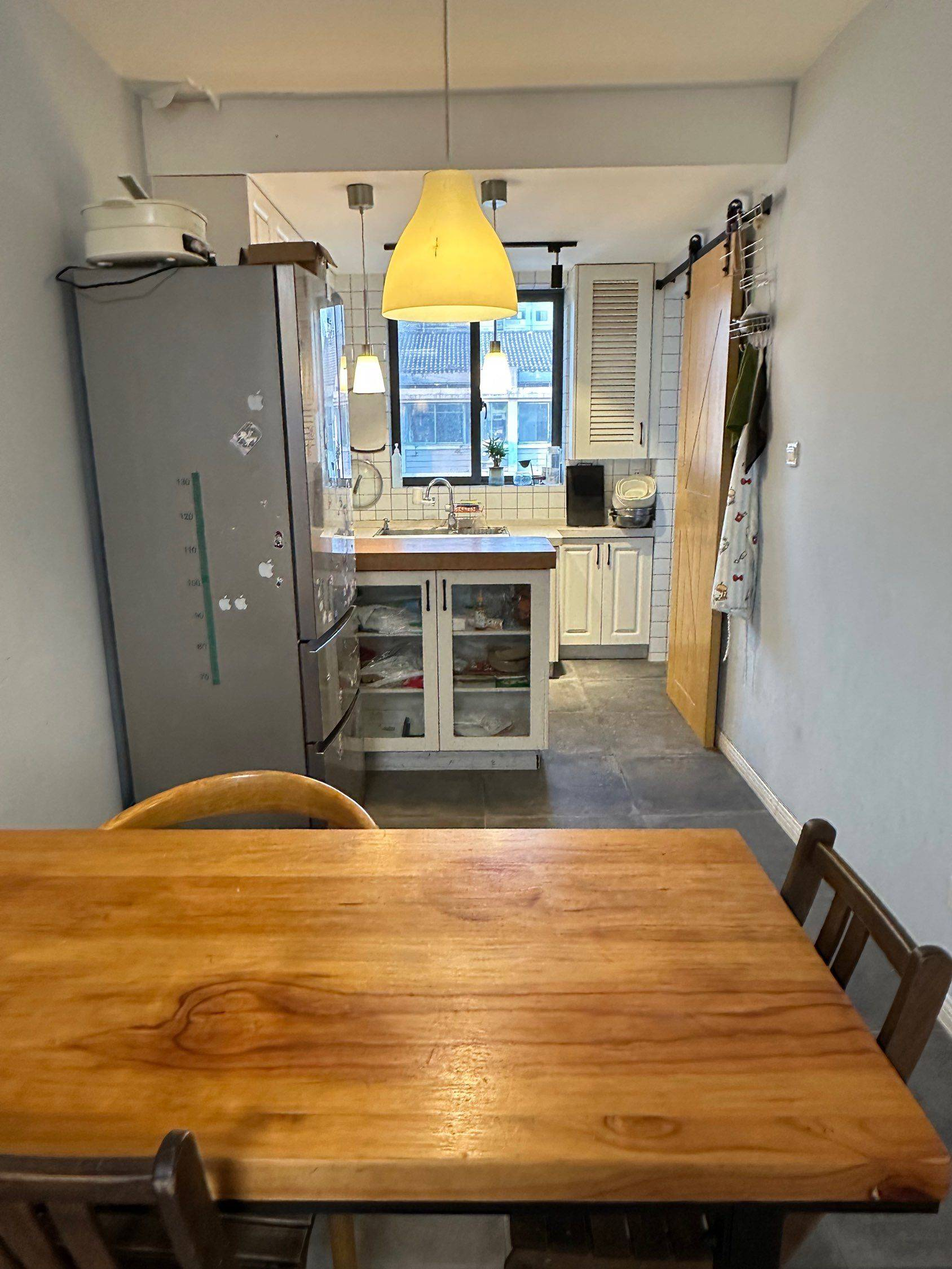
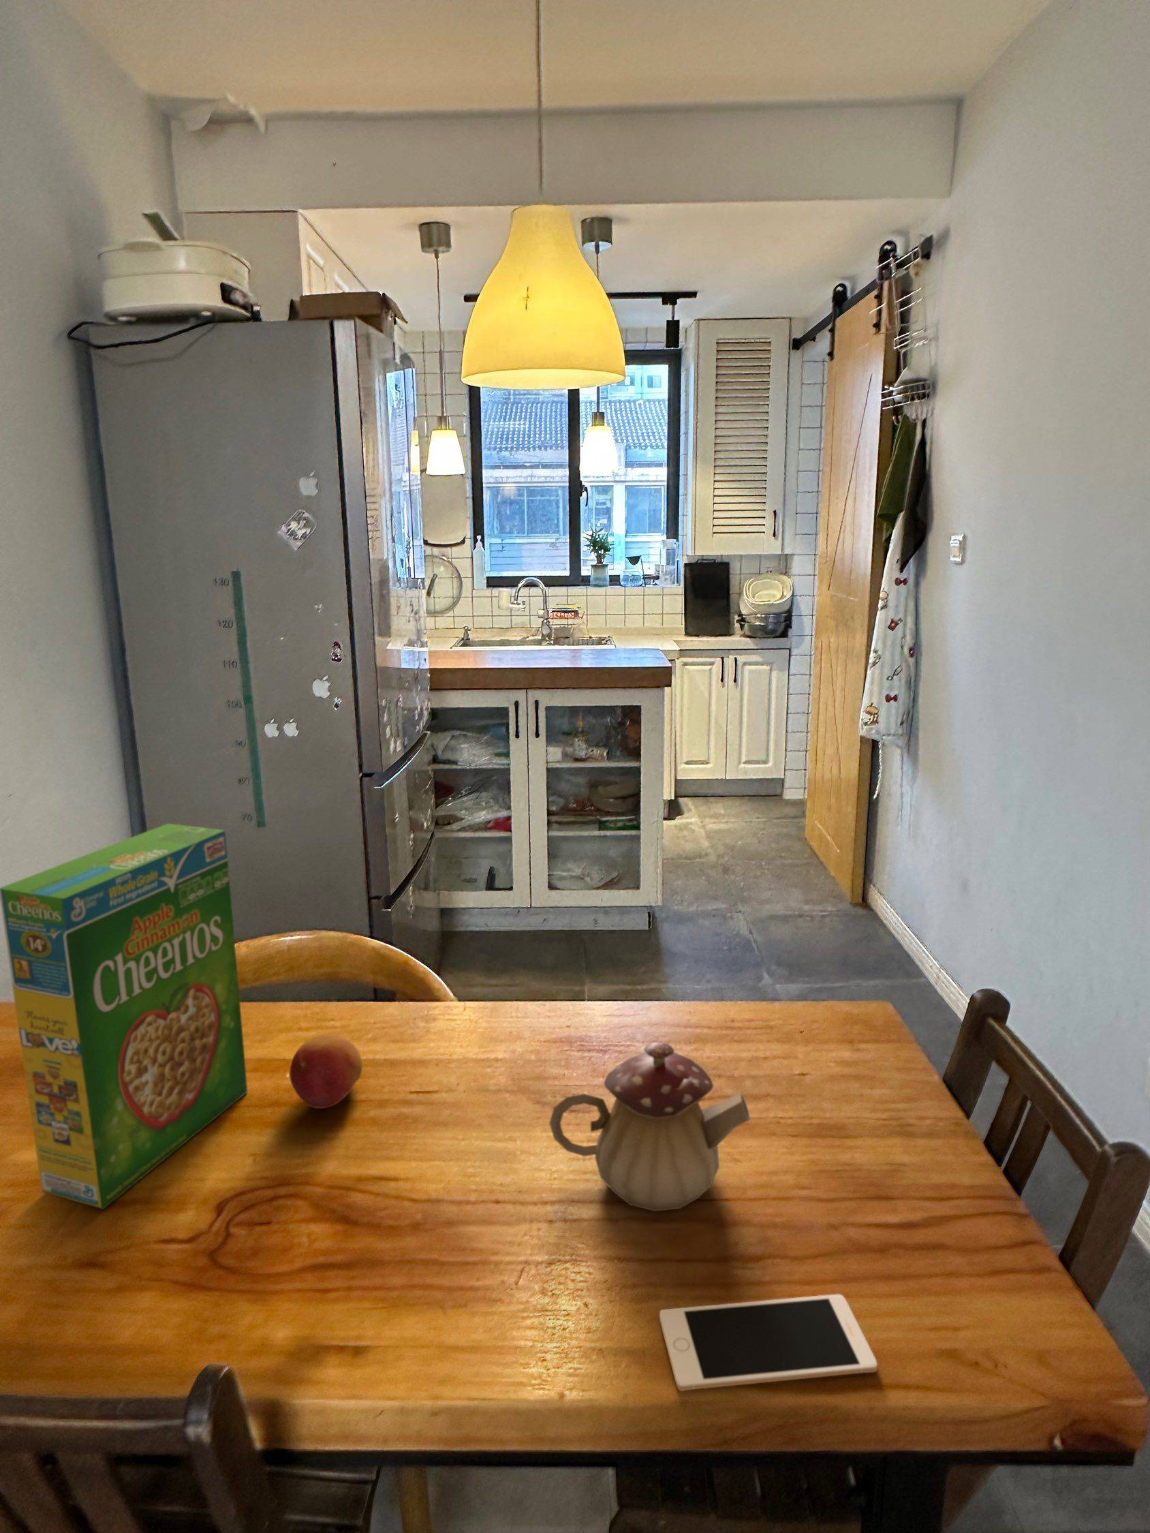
+ cereal box [0,823,248,1210]
+ cell phone [658,1294,878,1392]
+ teapot [548,1041,751,1212]
+ fruit [289,1034,364,1109]
